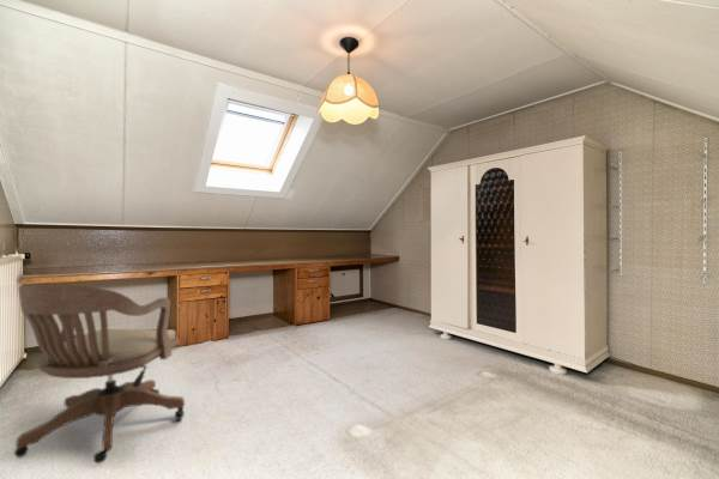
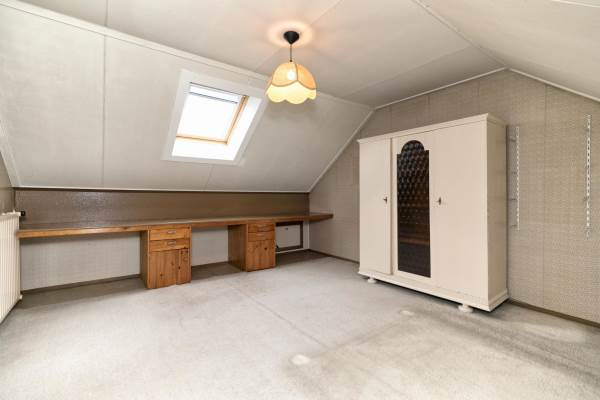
- chair [13,281,186,465]
